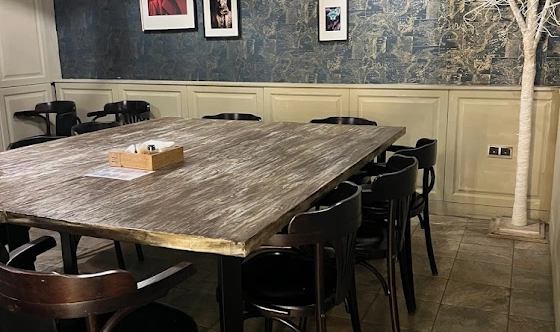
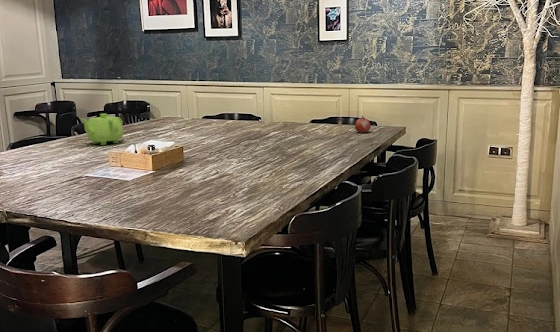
+ teapot [78,113,124,146]
+ fruit [354,114,372,134]
